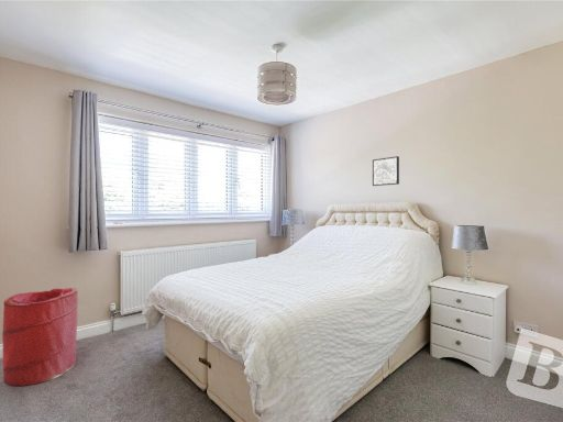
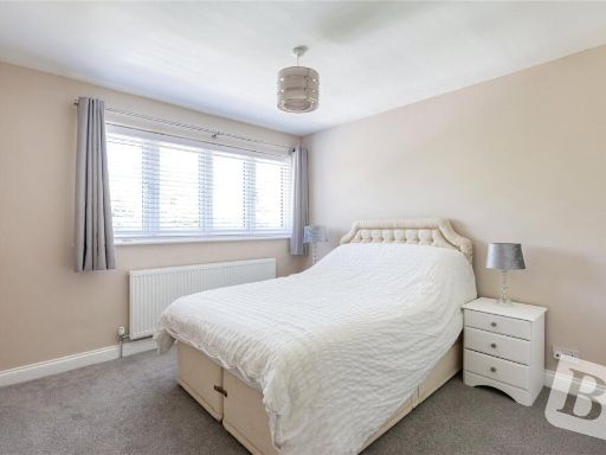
- wall art [372,155,400,187]
- laundry hamper [1,287,79,387]
